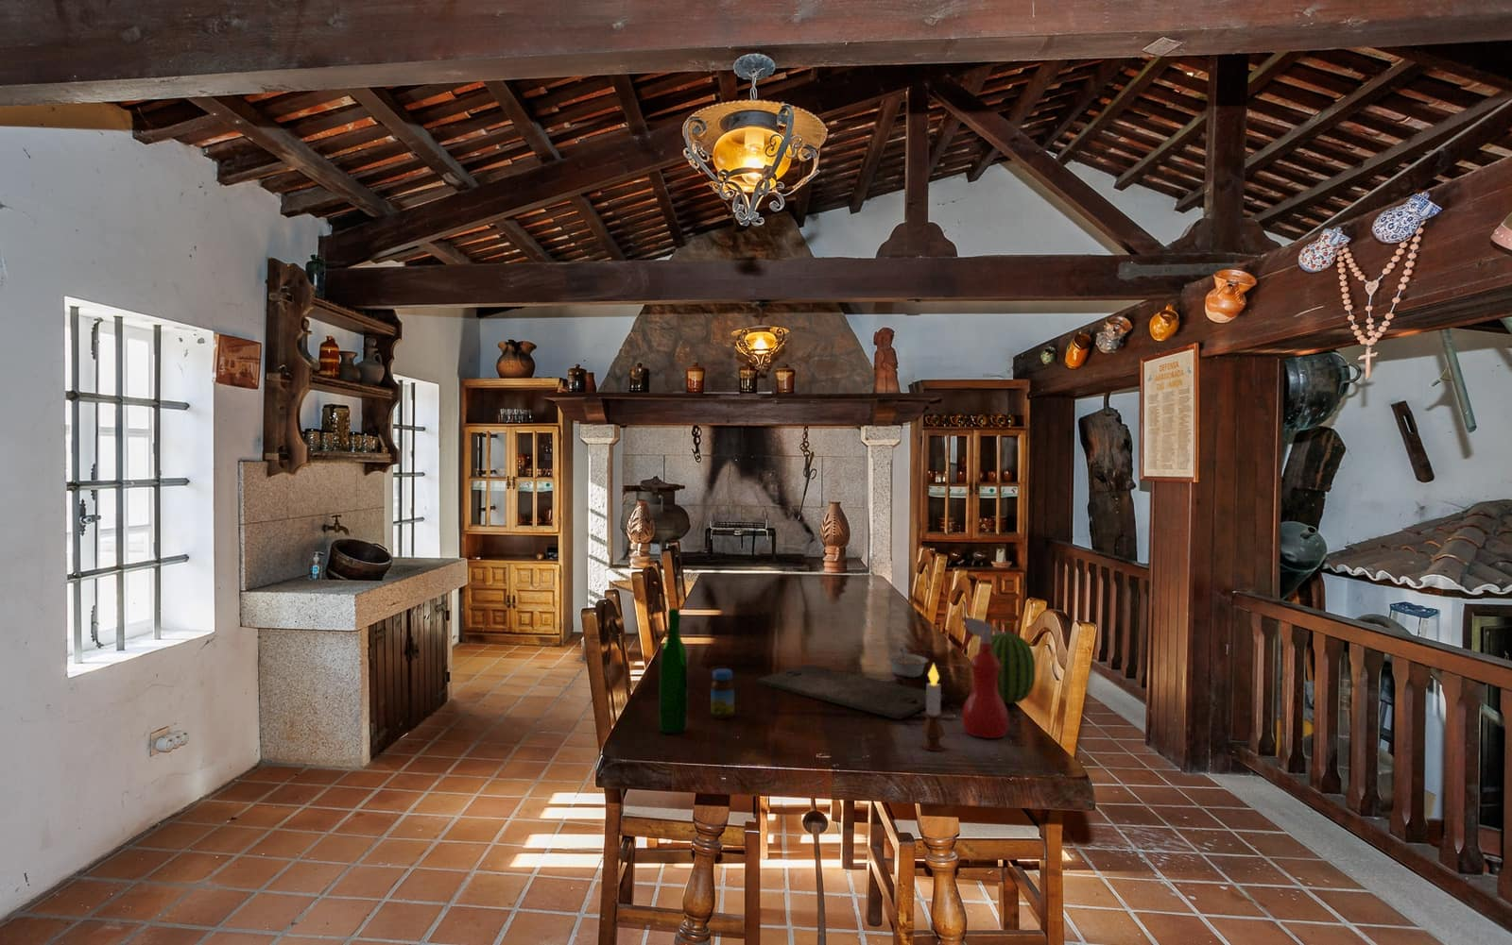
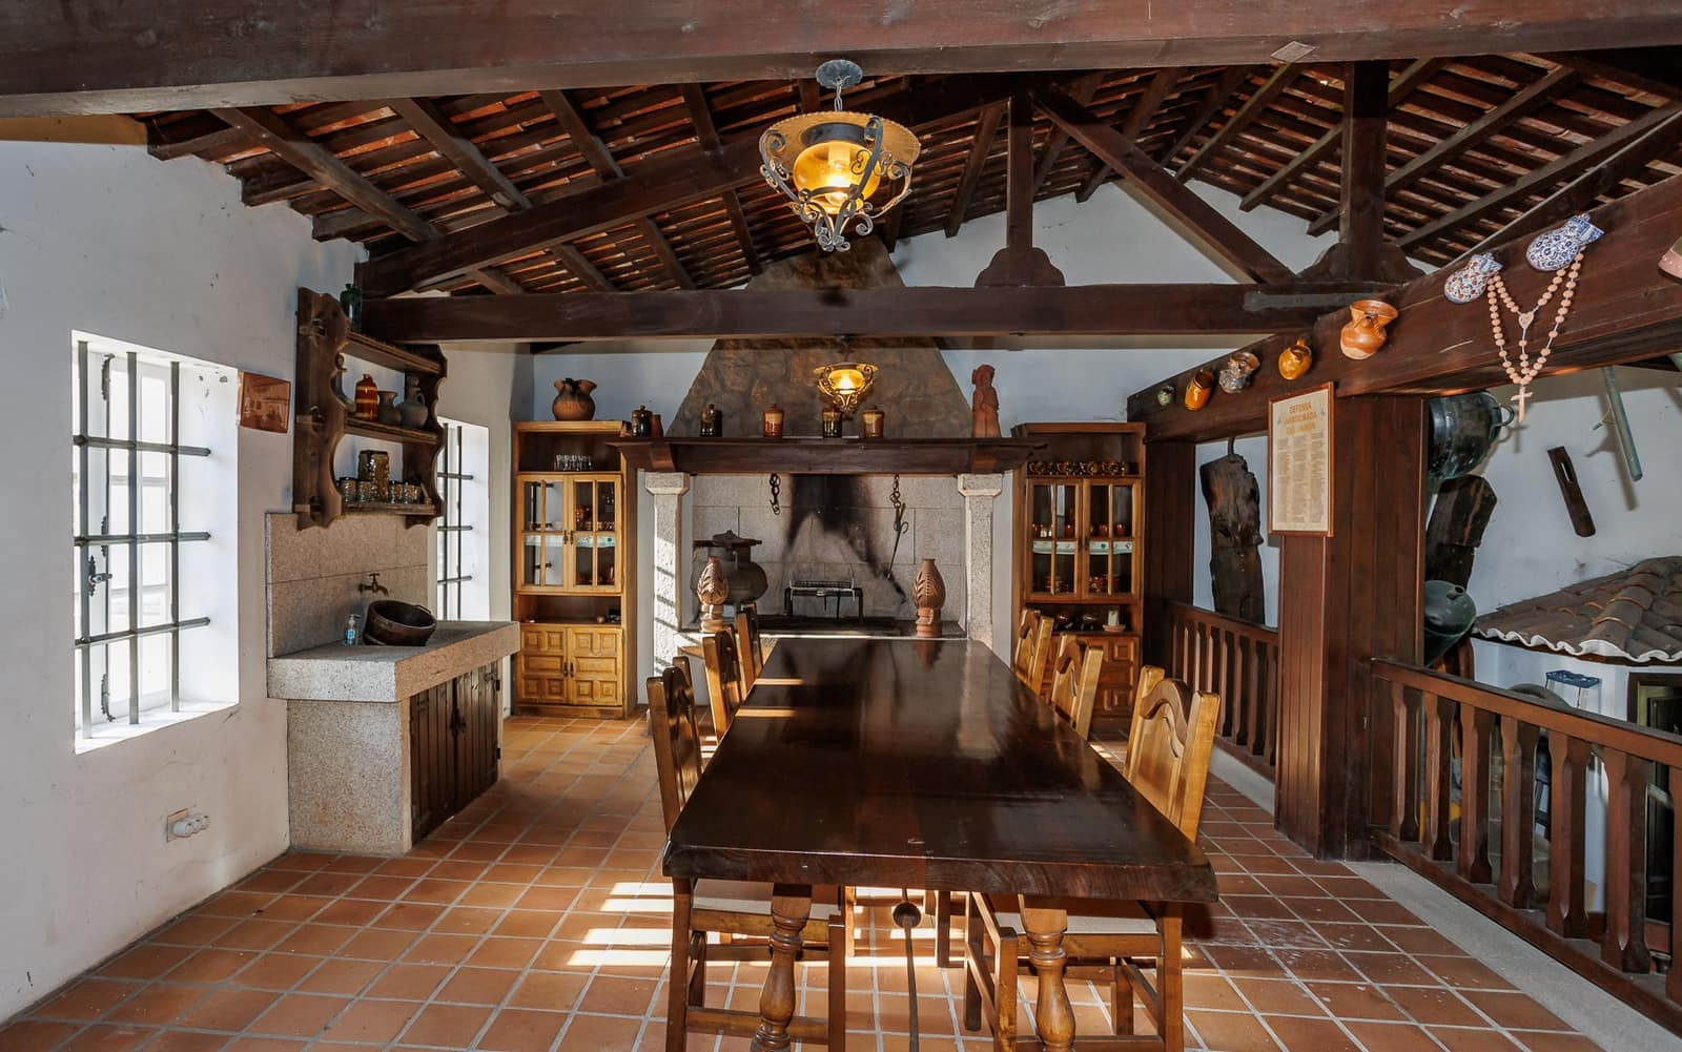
- fruit [978,629,1036,704]
- cutting board [756,664,947,721]
- wine bottle [658,608,688,735]
- jar [709,667,735,720]
- legume [886,648,929,678]
- candle [920,663,946,751]
- spray bottle [955,616,1009,739]
